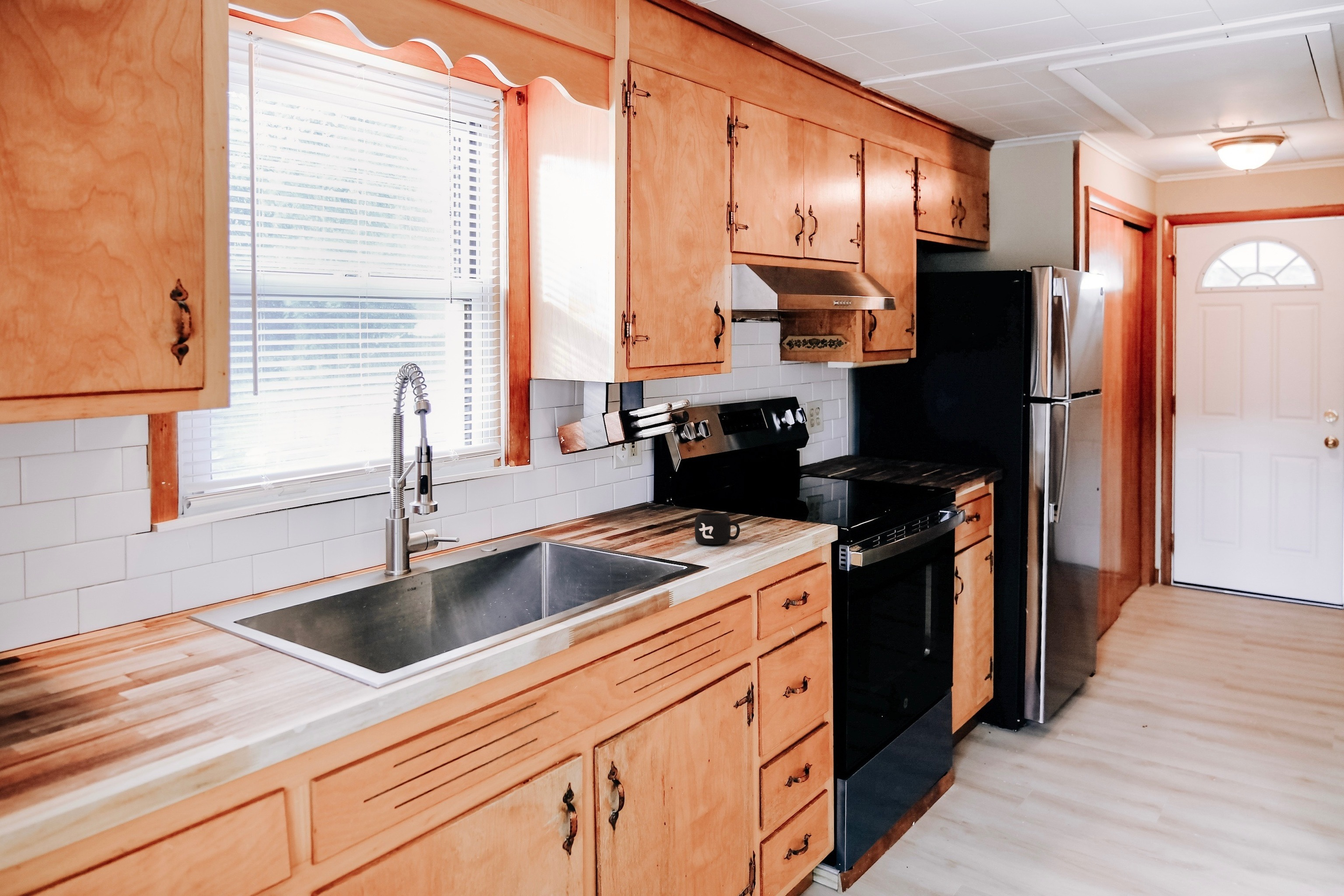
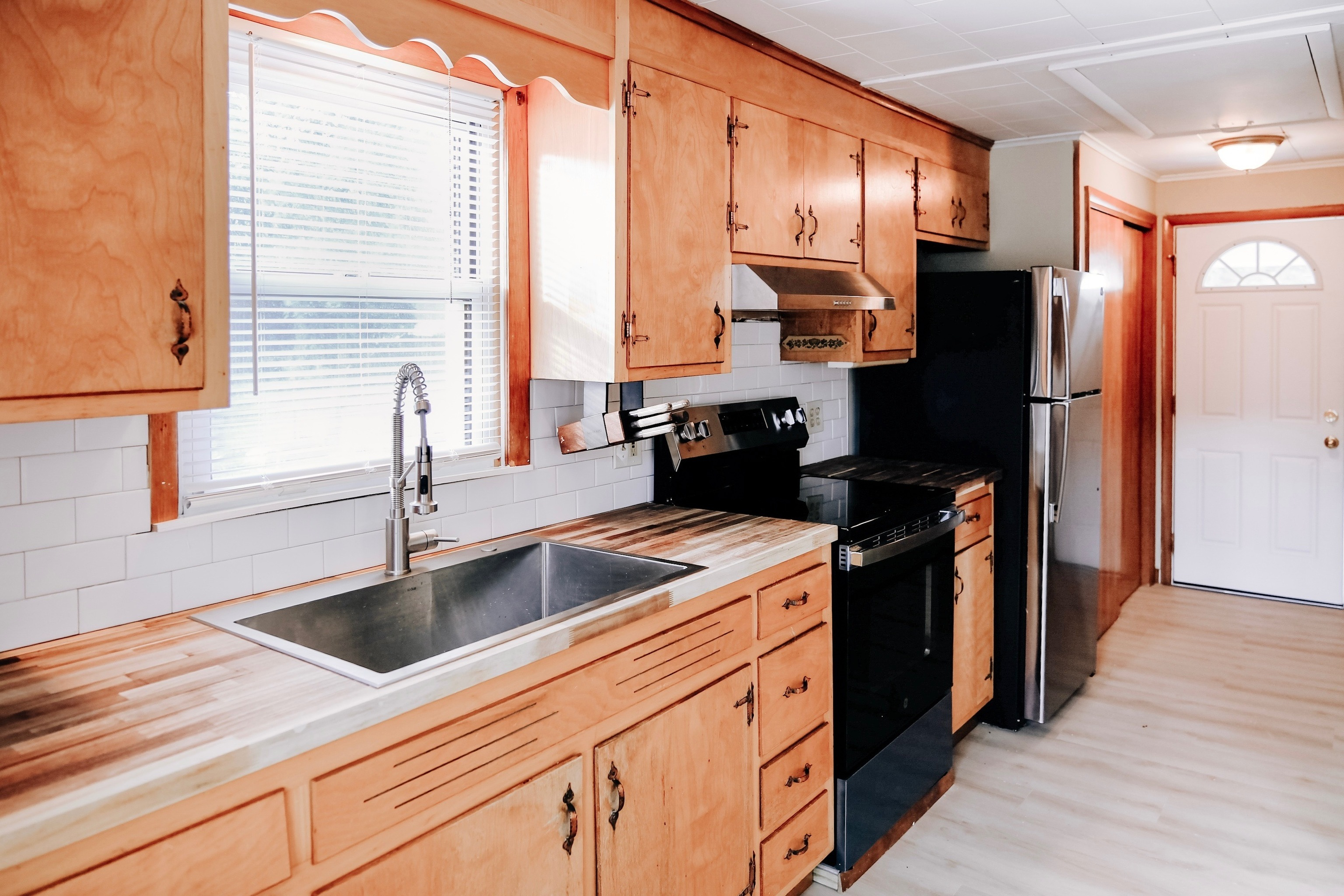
- mug [694,512,740,545]
